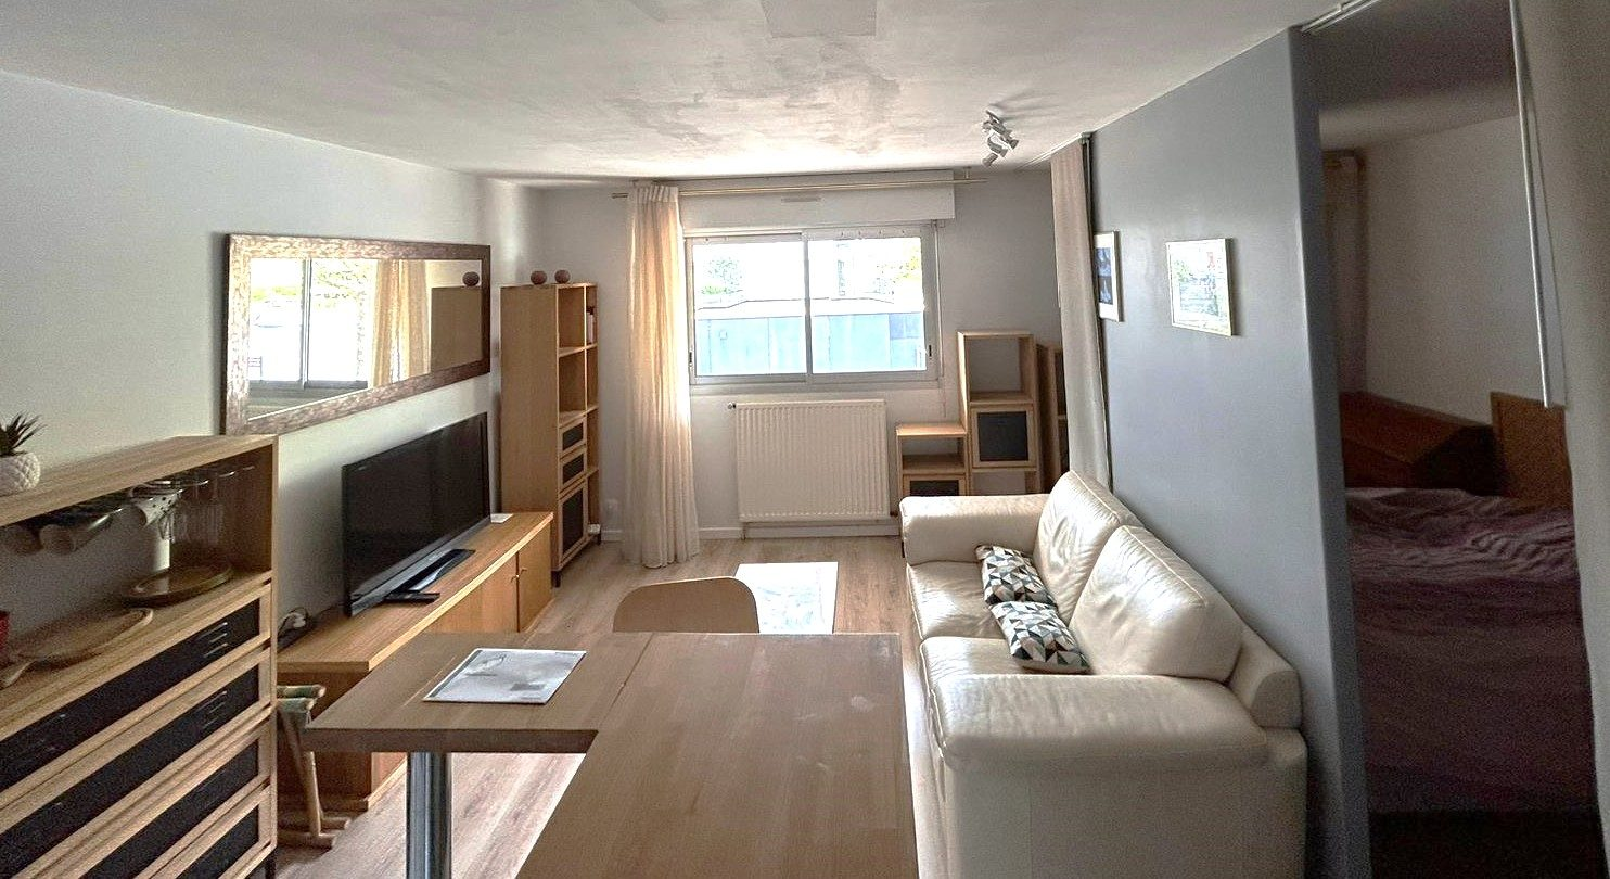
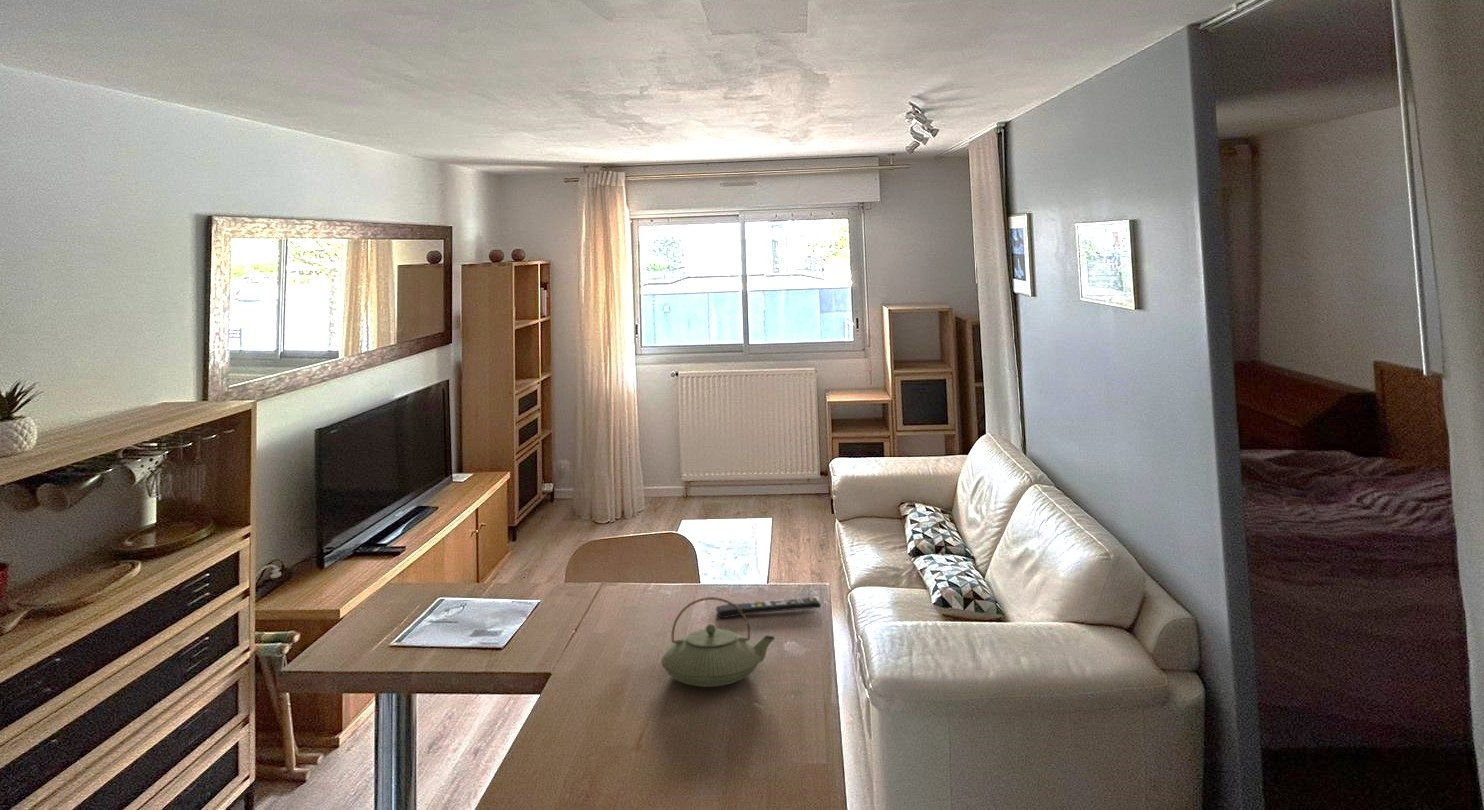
+ teapot [660,596,776,688]
+ remote control [715,596,822,620]
